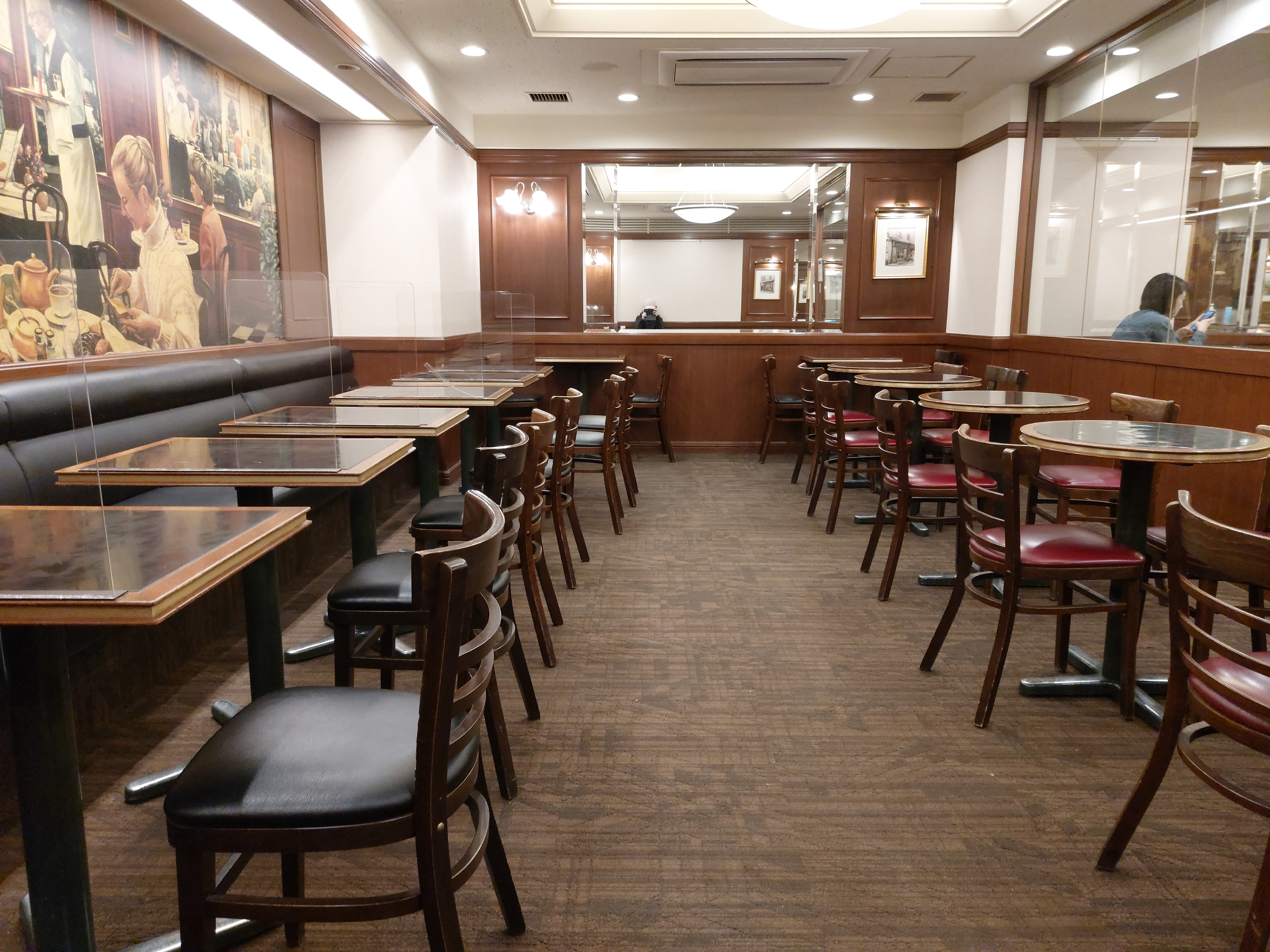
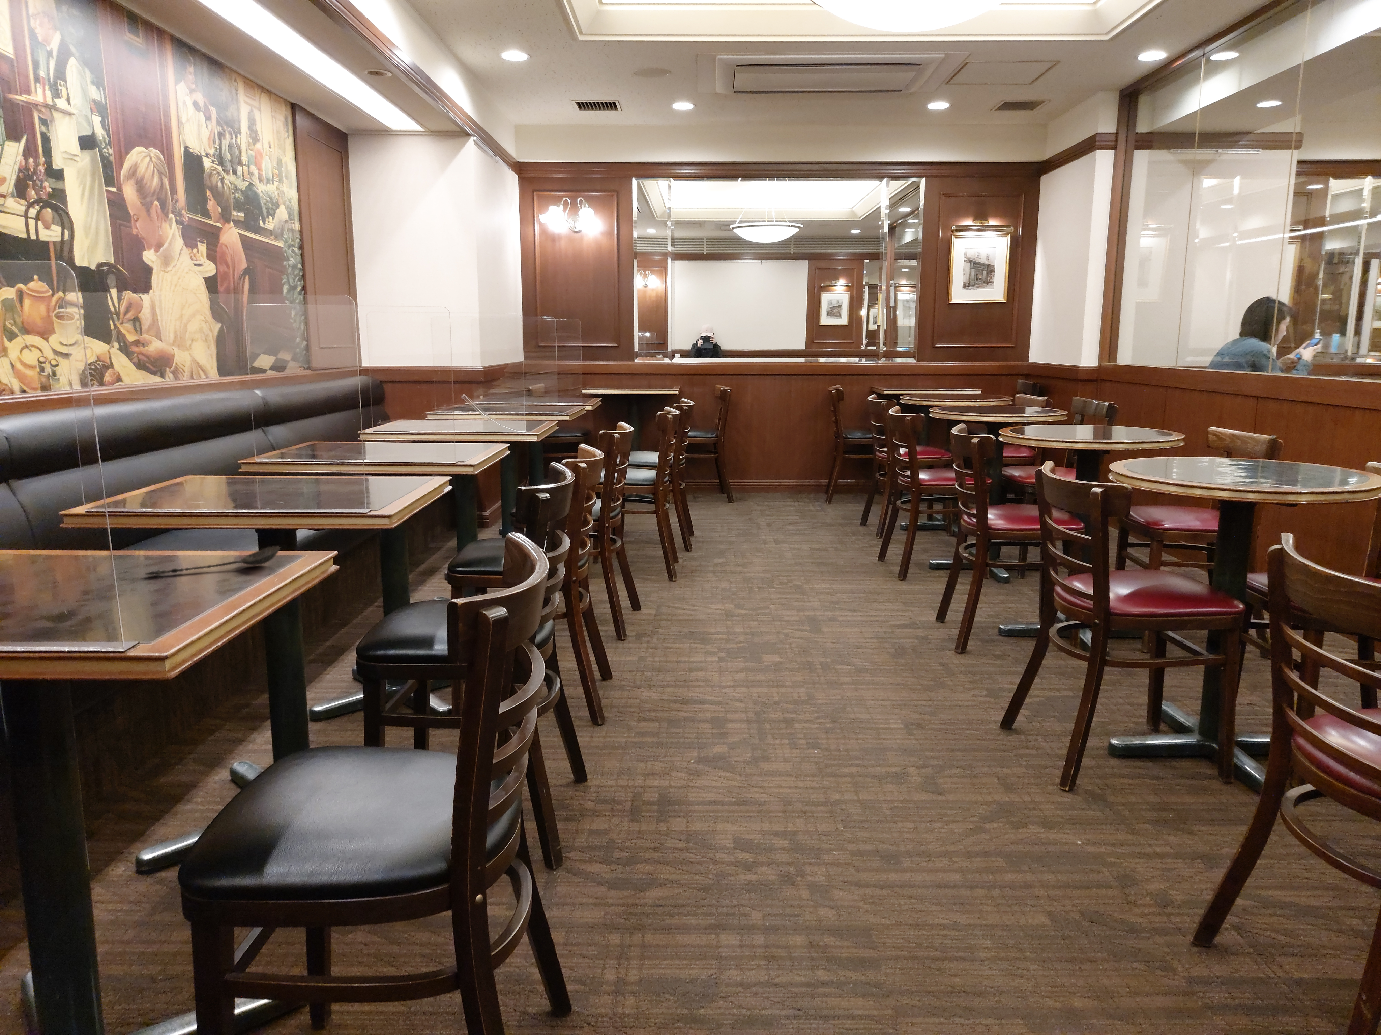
+ spoon [145,546,282,576]
